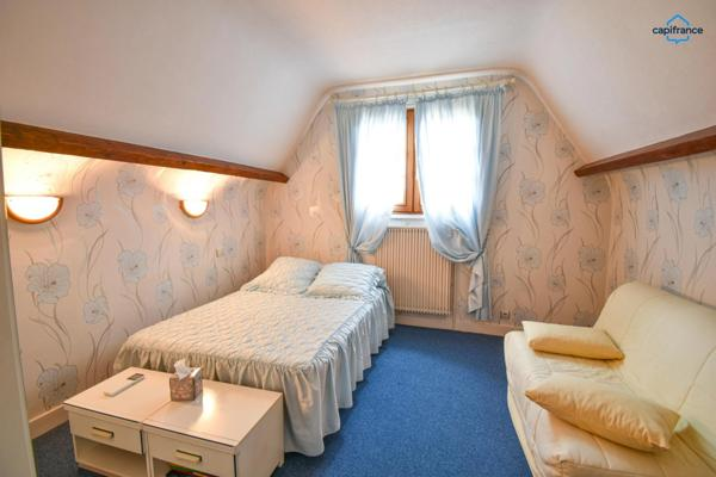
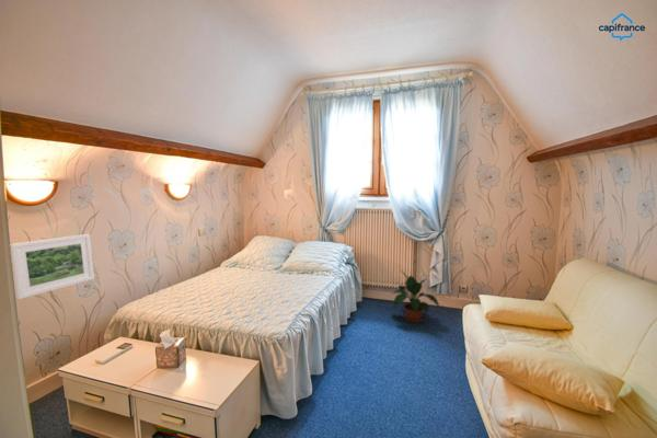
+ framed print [10,233,95,300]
+ potted plant [388,269,440,324]
